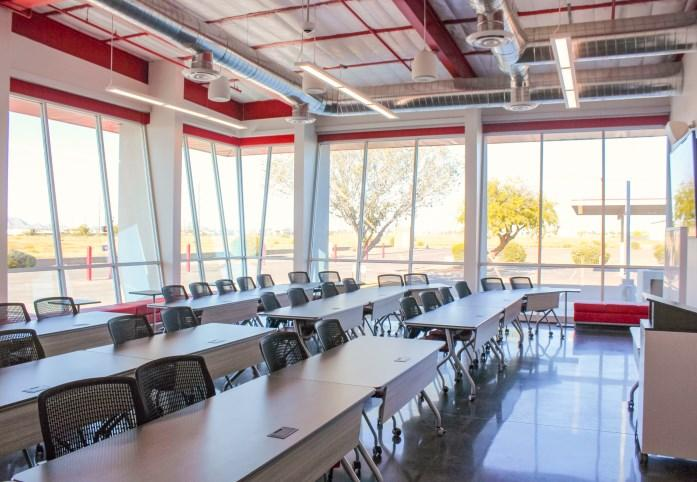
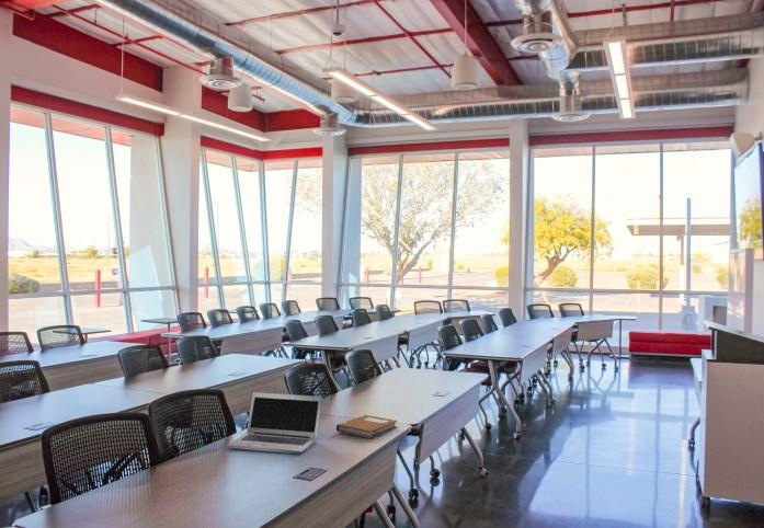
+ notebook [335,414,399,439]
+ laptop [226,391,323,456]
